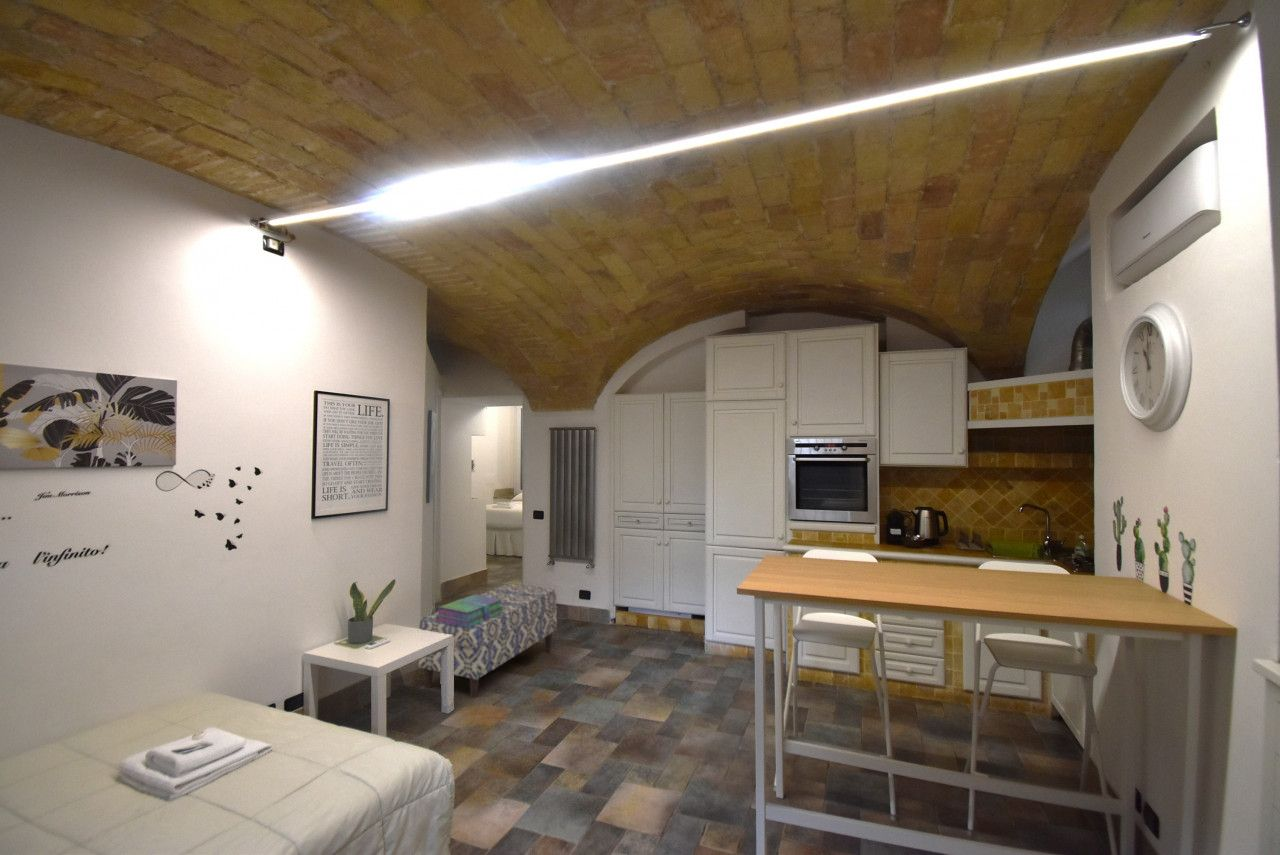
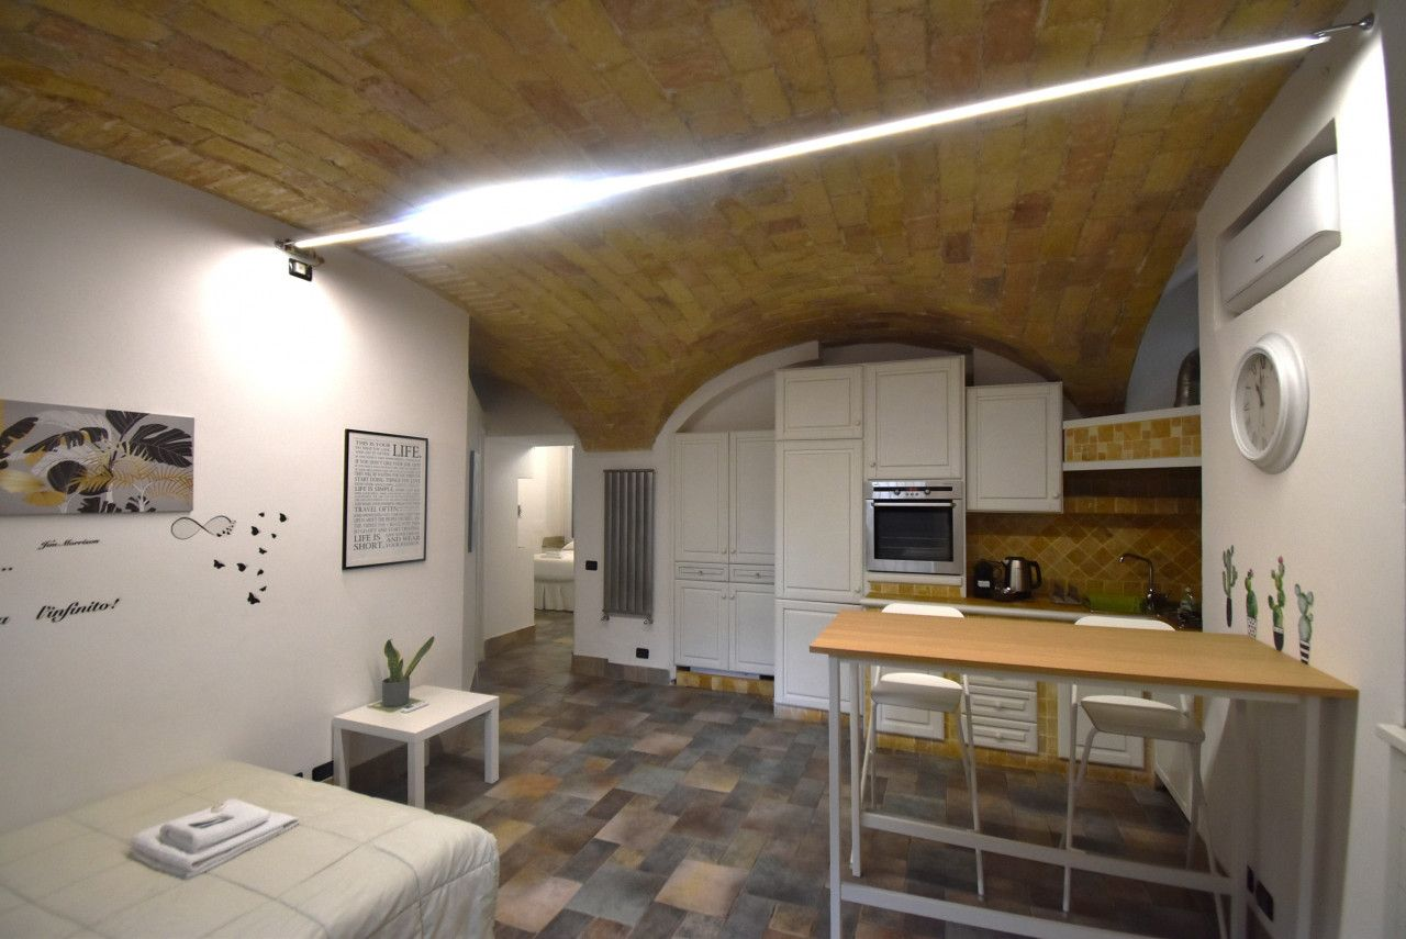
- bench [418,582,558,699]
- stack of books [436,593,504,628]
